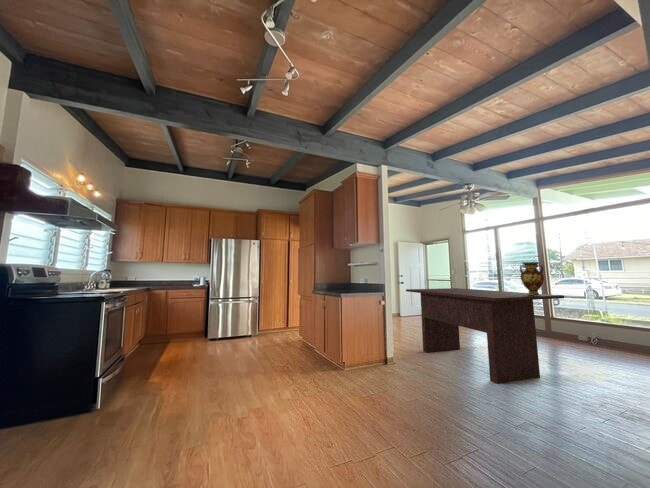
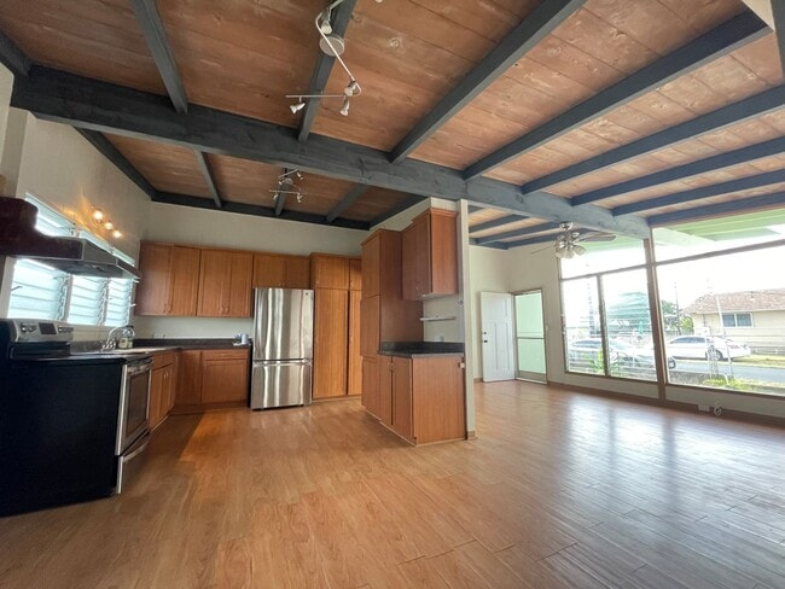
- dining table [405,287,565,385]
- decorative urn [519,261,545,296]
